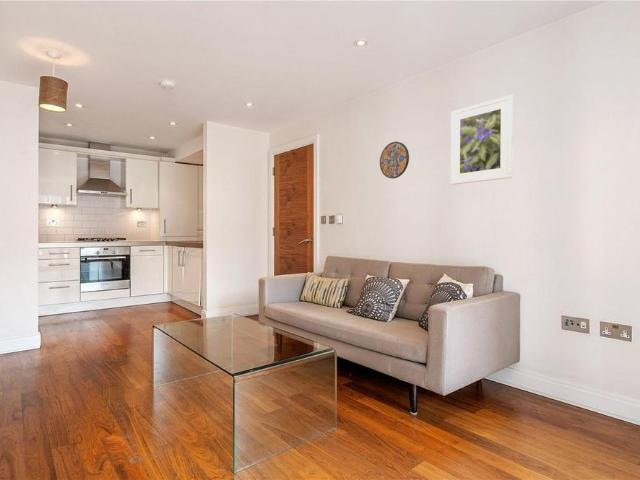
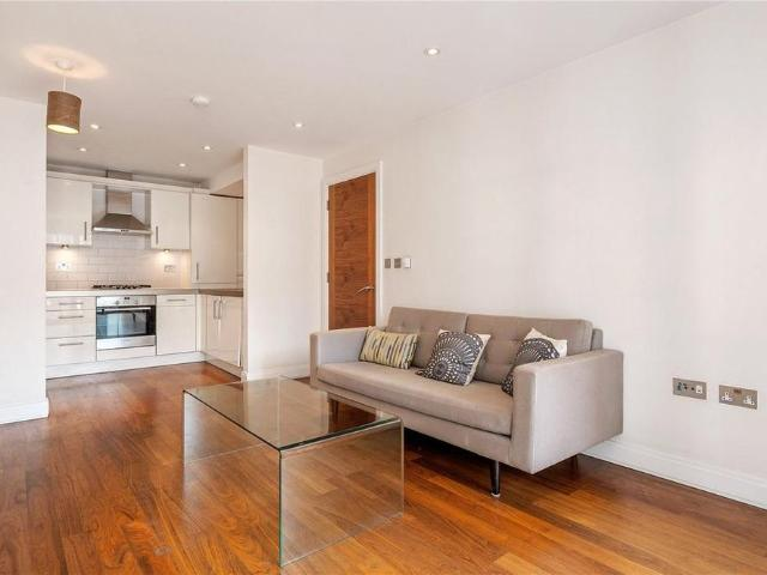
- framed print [450,94,514,186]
- manhole cover [379,141,410,179]
